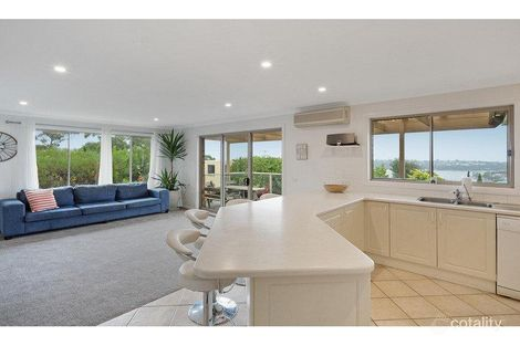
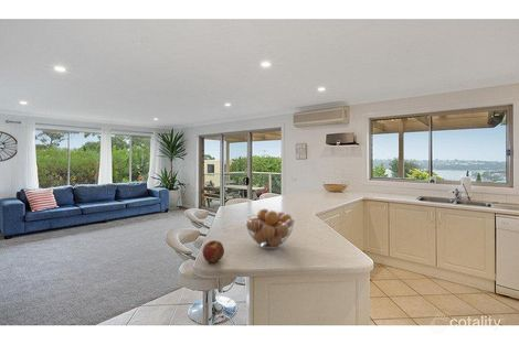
+ fruit basket [245,207,296,250]
+ apple [201,239,225,265]
